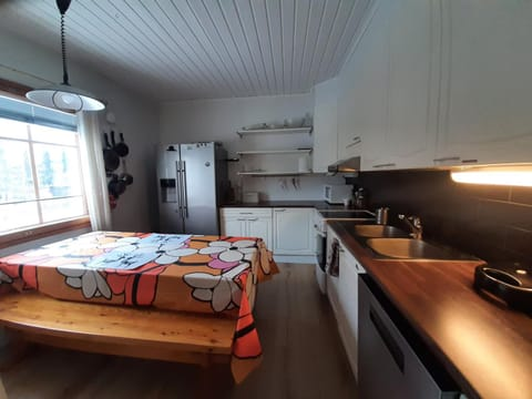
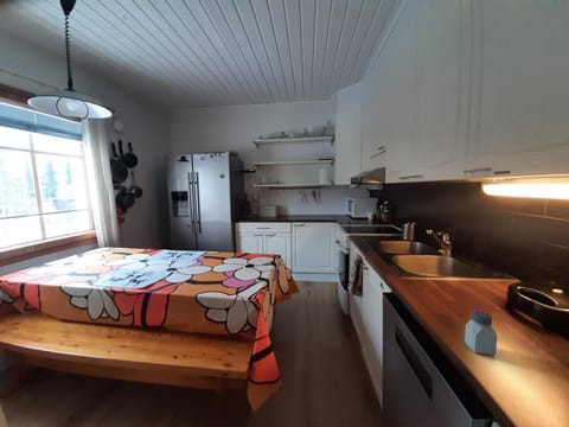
+ saltshaker [463,308,498,356]
